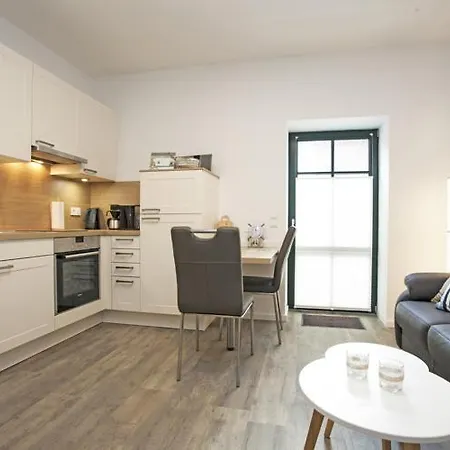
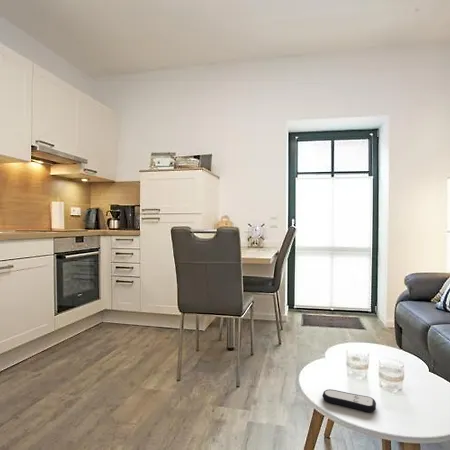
+ remote control [321,388,377,413]
